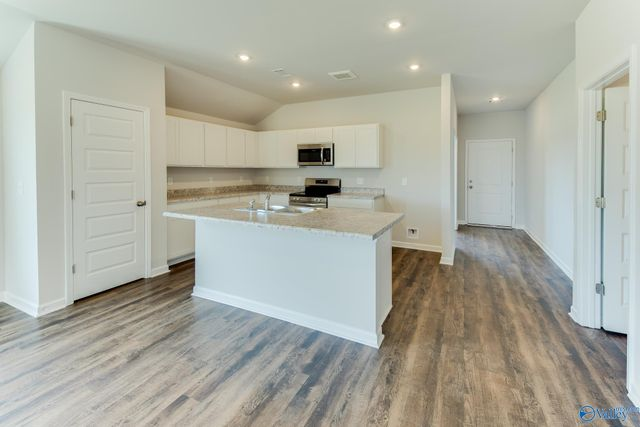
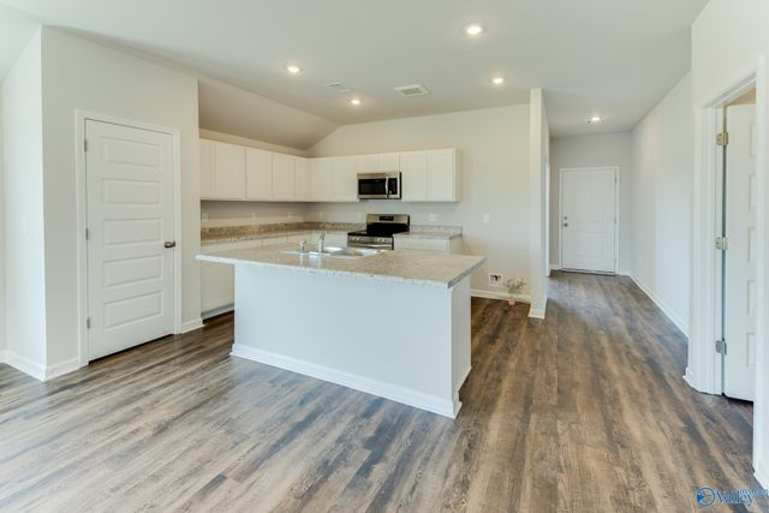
+ potted plant [496,274,527,306]
